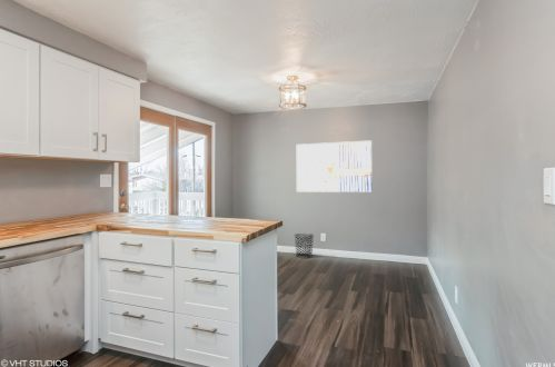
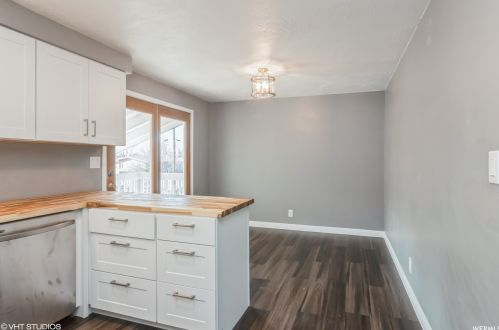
- waste bin [294,232,315,259]
- wall art [296,139,373,194]
